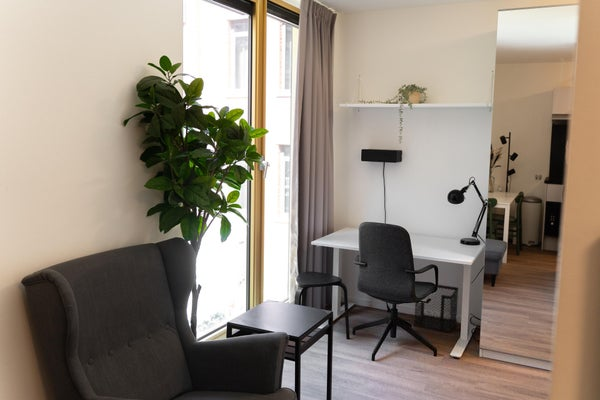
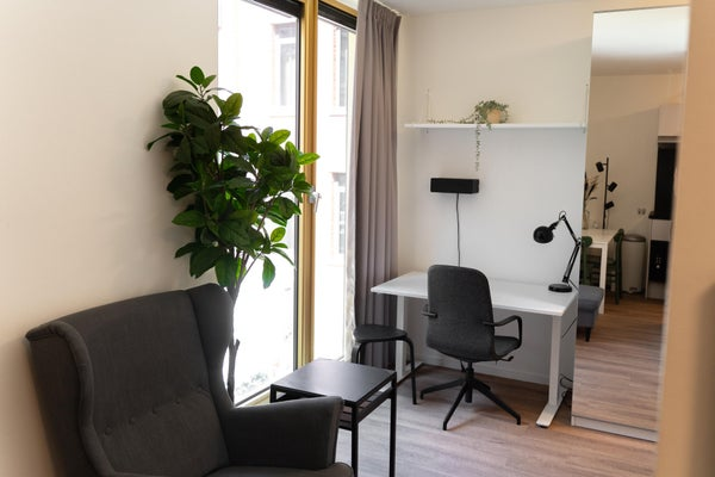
- wastebasket [413,284,459,334]
